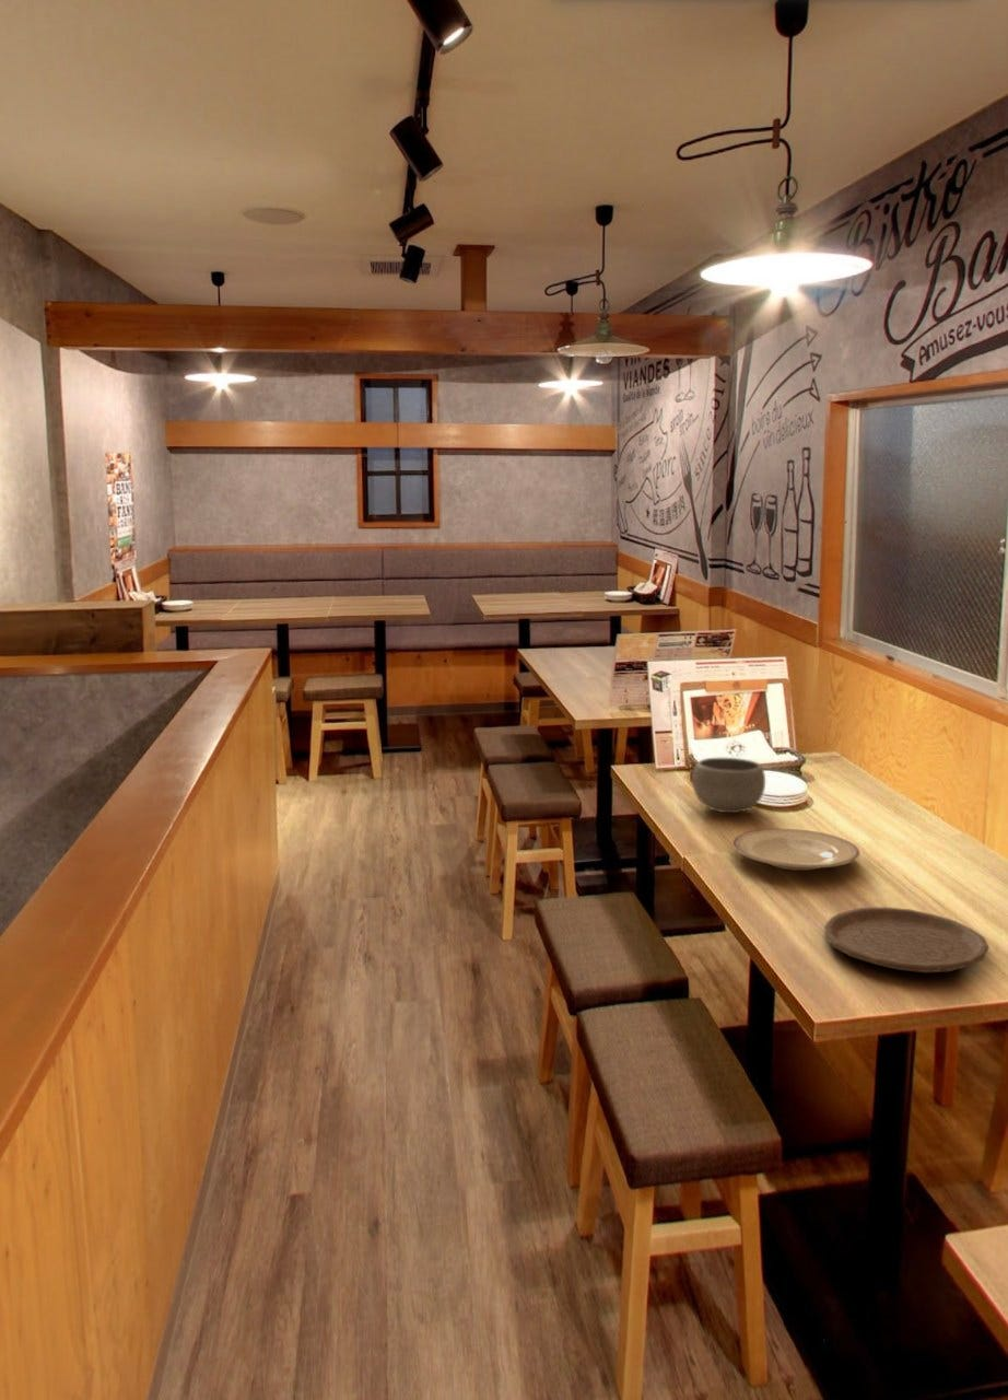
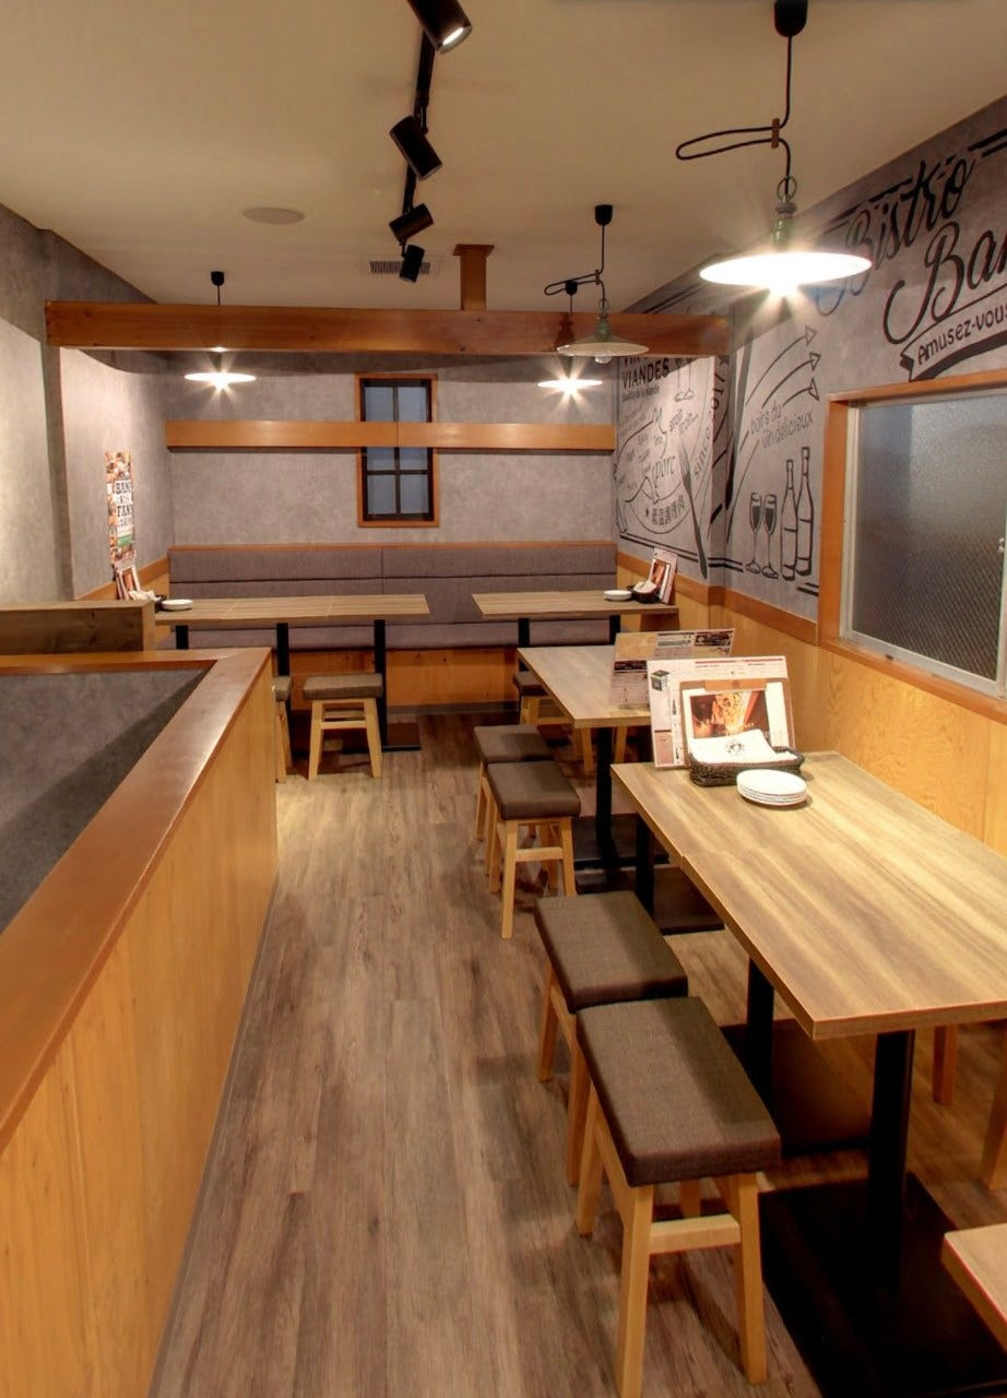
- plate [731,828,860,872]
- plate [823,906,991,973]
- bowl [691,757,766,814]
